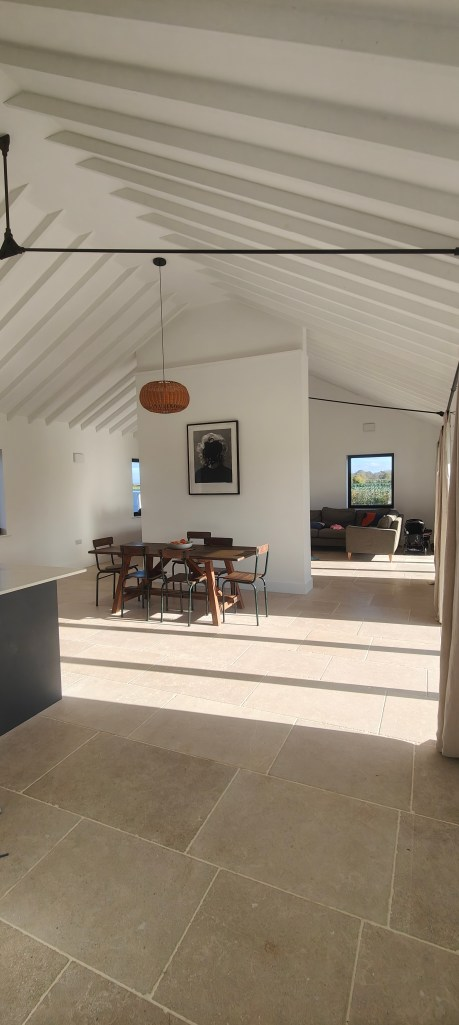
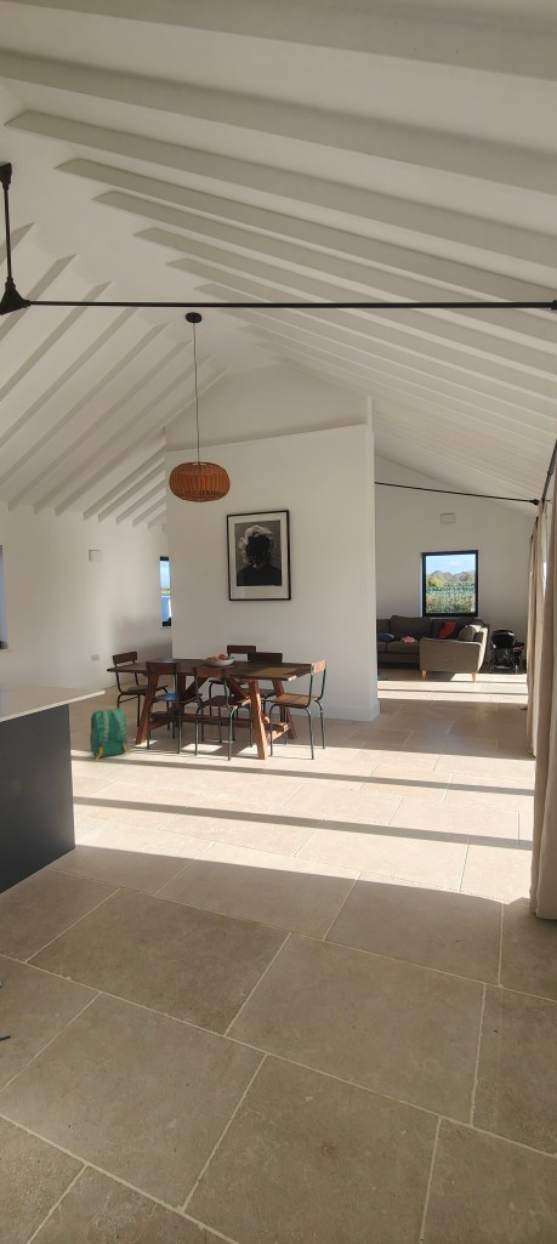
+ backpack [89,705,131,761]
